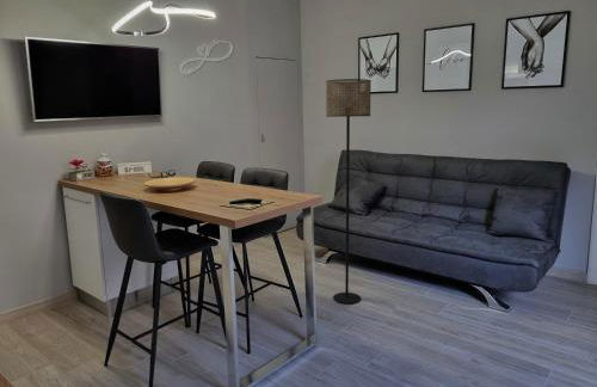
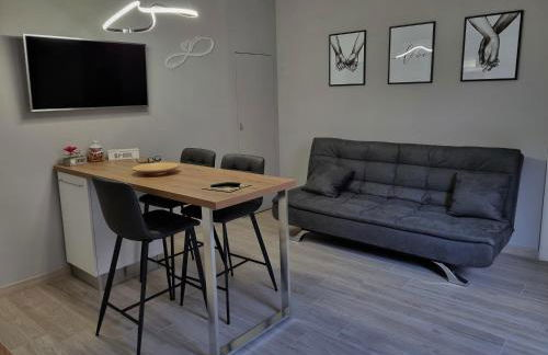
- floor lamp [325,78,373,305]
